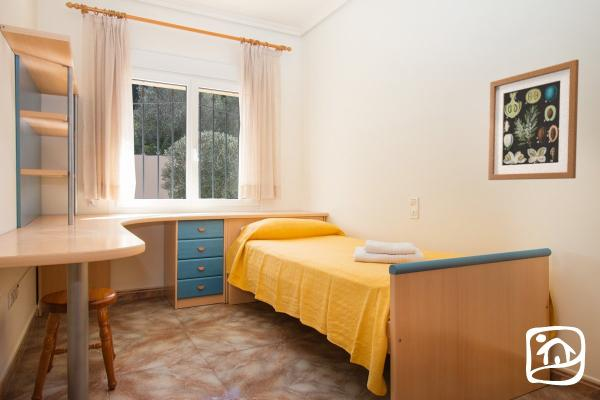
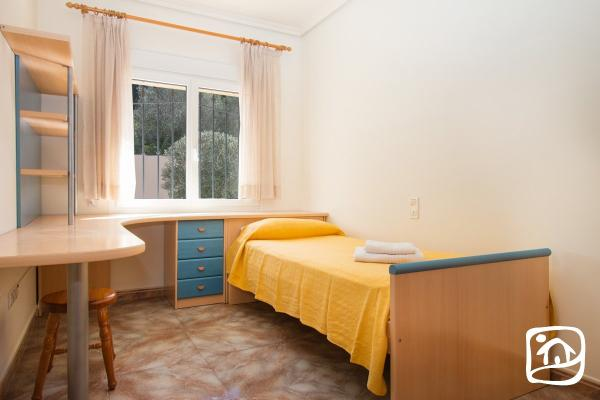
- wall art [487,58,580,181]
